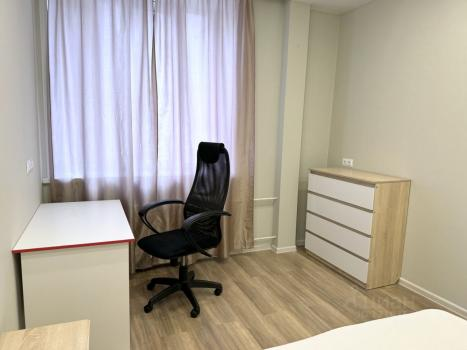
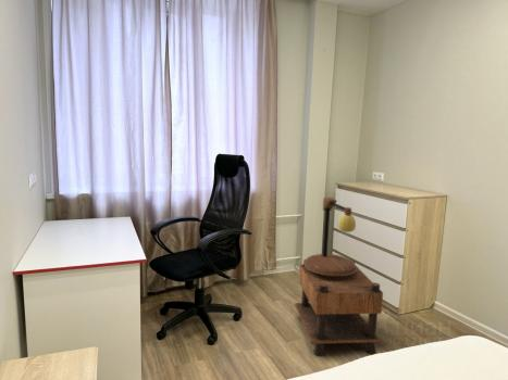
+ table lamp [305,197,357,276]
+ nightstand [294,258,384,357]
